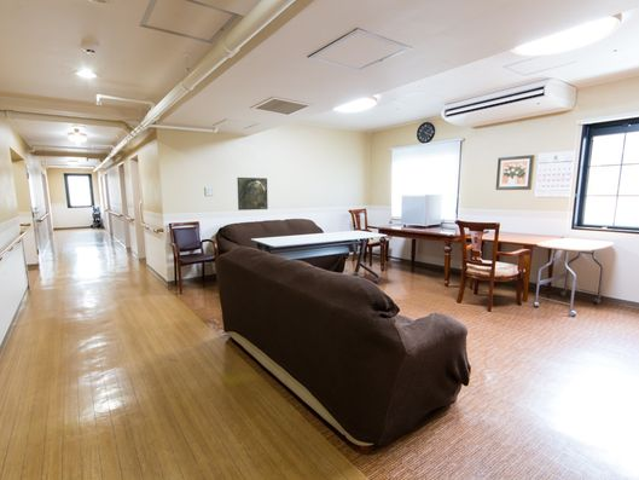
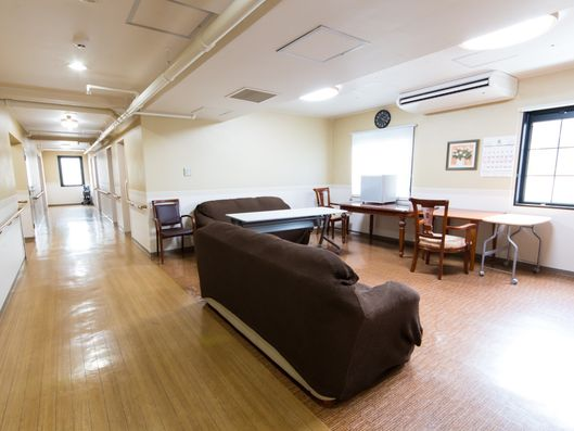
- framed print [237,177,269,212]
